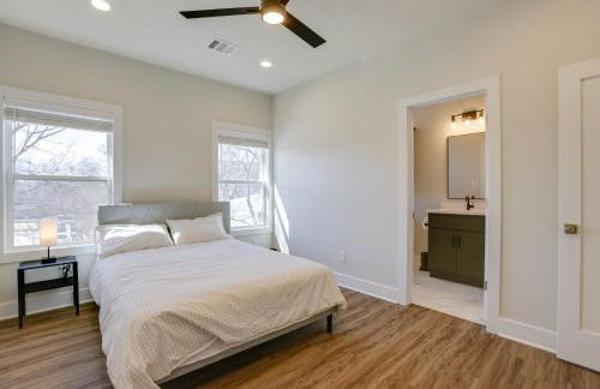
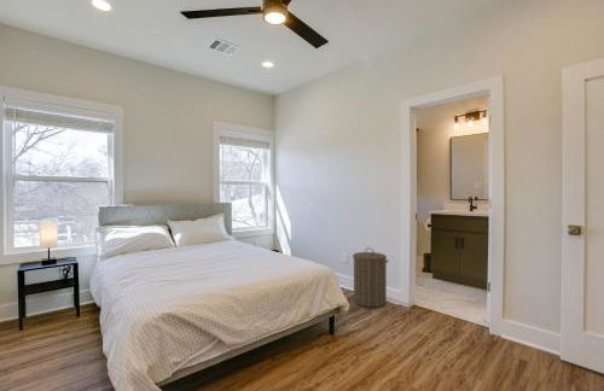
+ laundry hamper [352,246,390,309]
